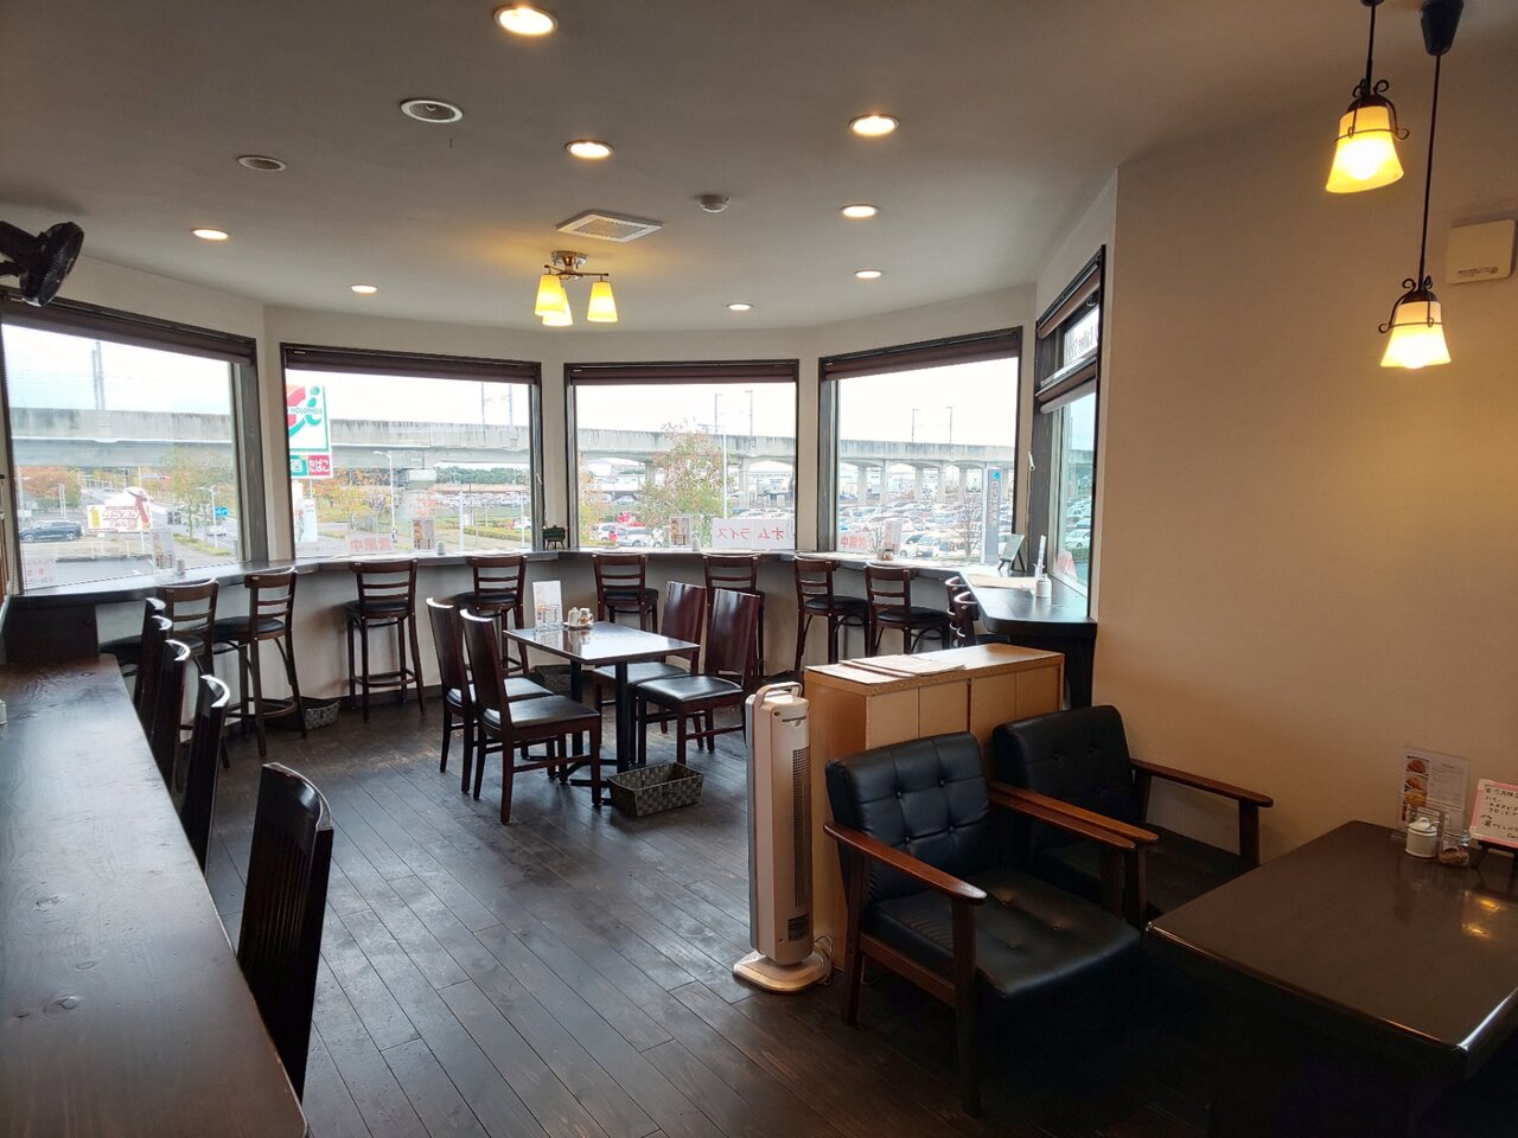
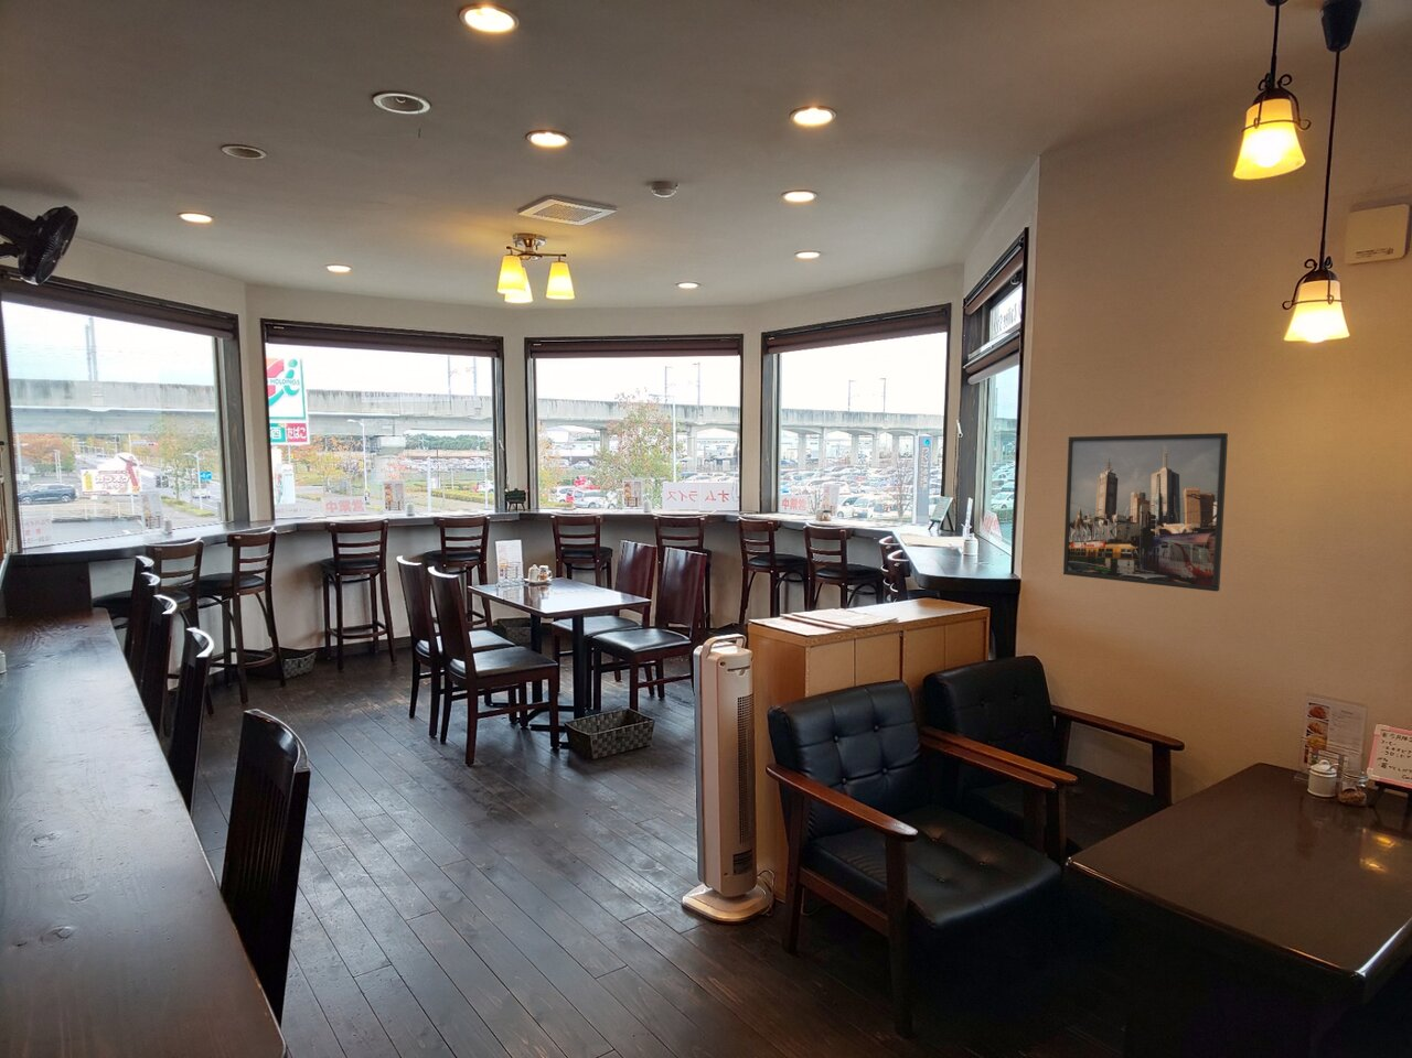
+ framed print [1062,432,1229,593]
